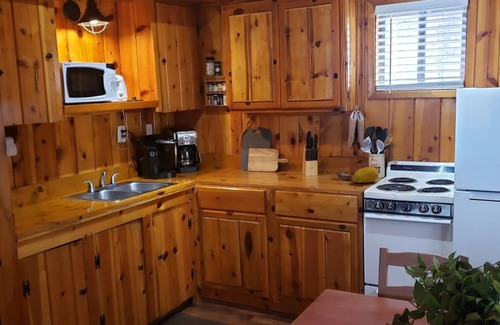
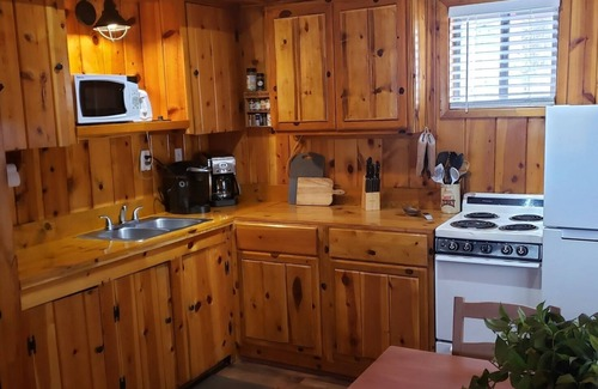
- fruit [353,166,380,184]
